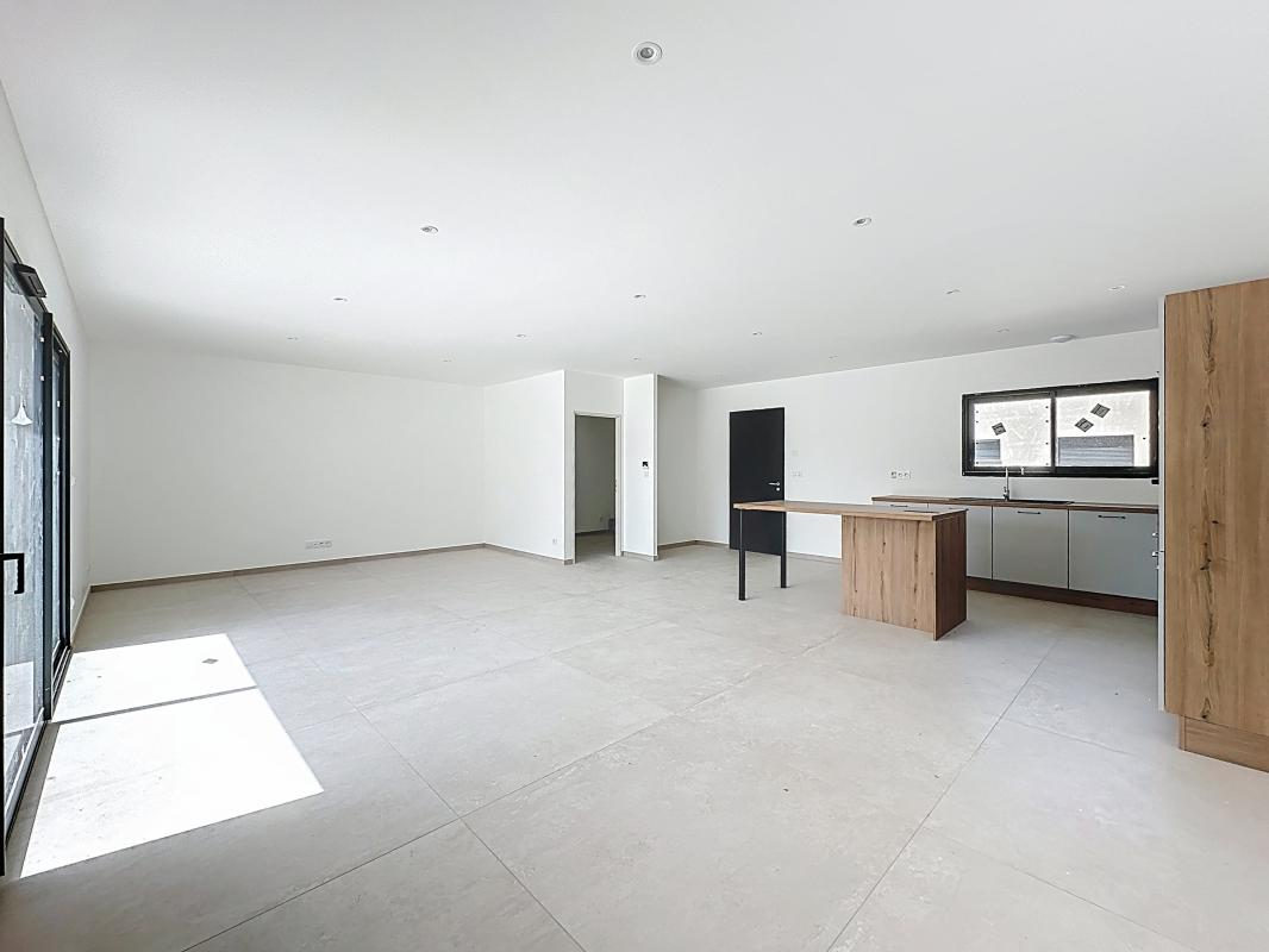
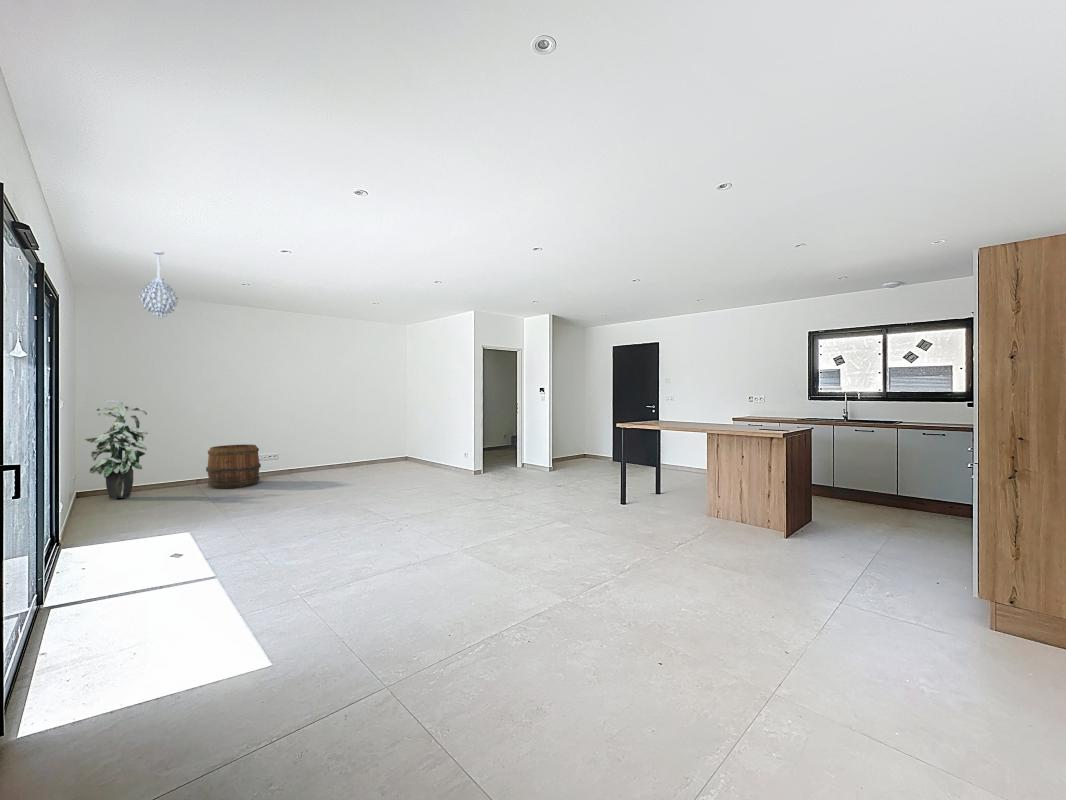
+ chandelier [138,250,180,320]
+ indoor plant [83,399,149,499]
+ barrel [205,444,262,490]
